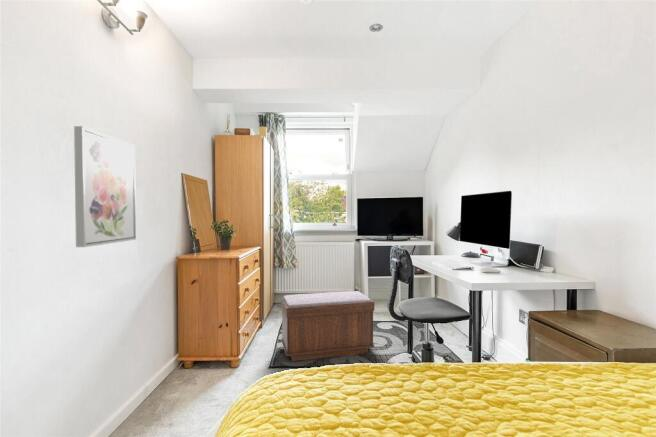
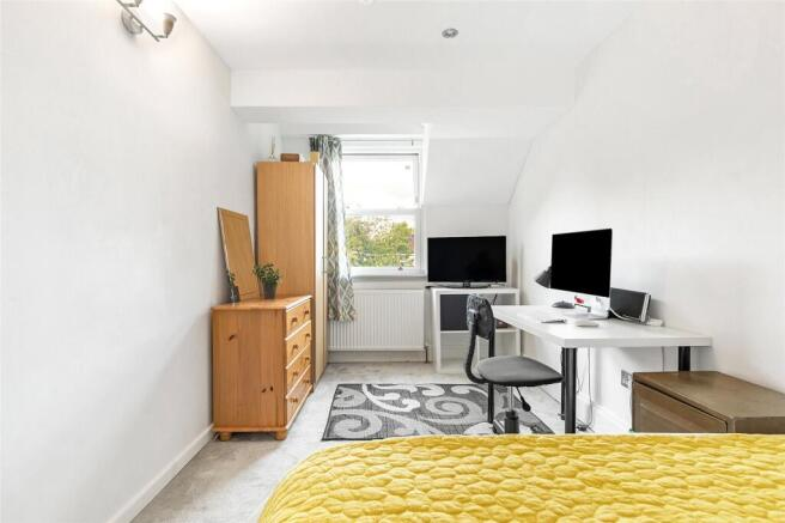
- wall art [73,125,137,248]
- bench [280,290,375,362]
